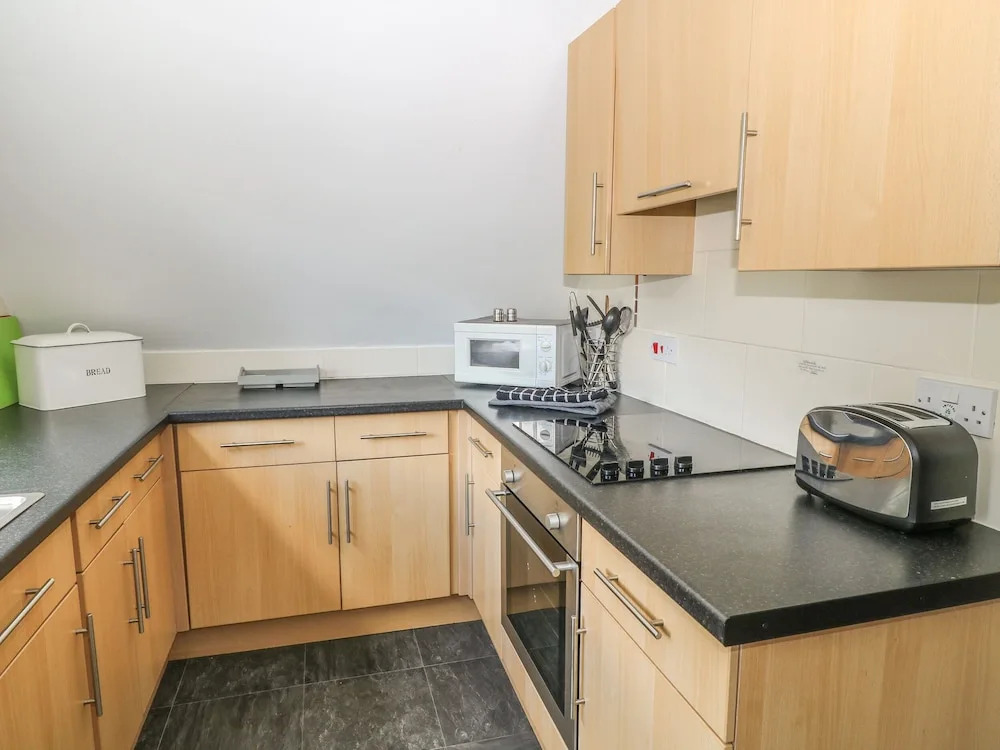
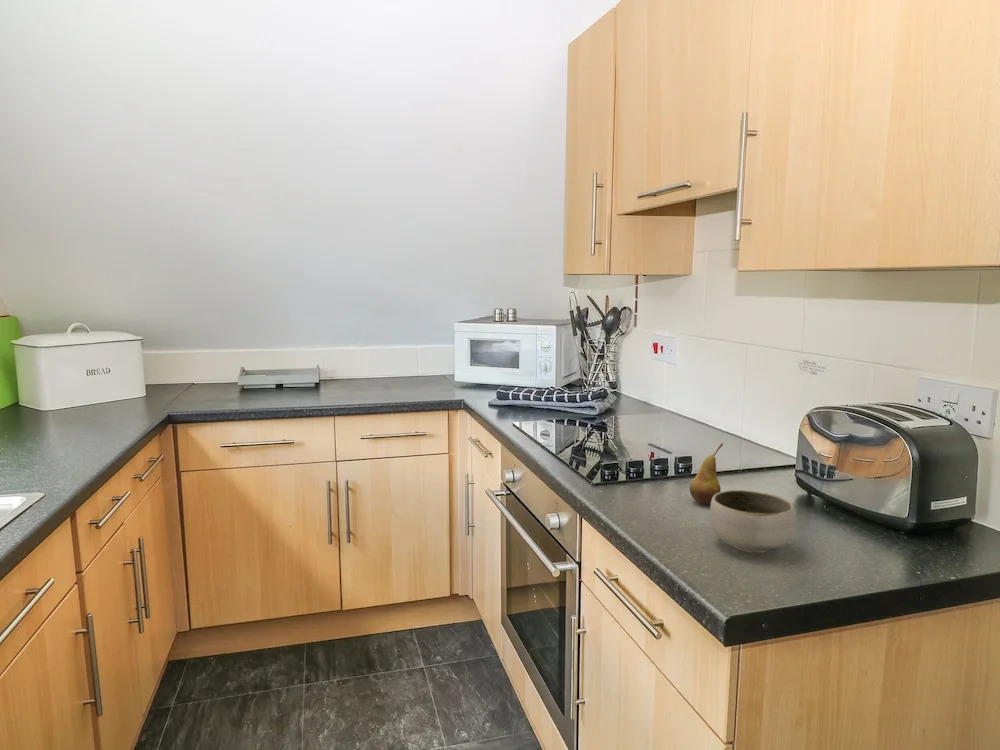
+ fruit [689,442,724,505]
+ bowl [709,489,797,554]
